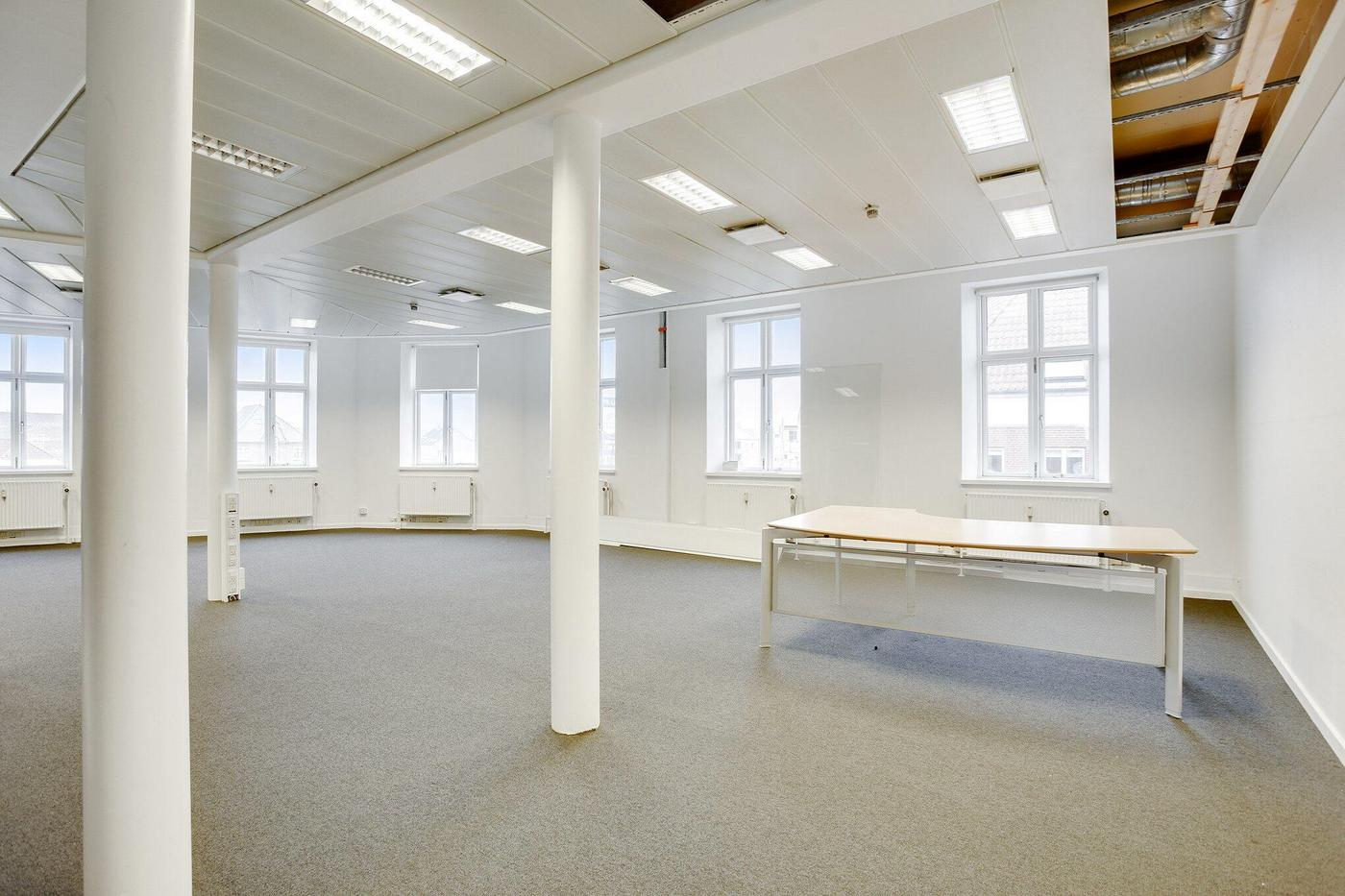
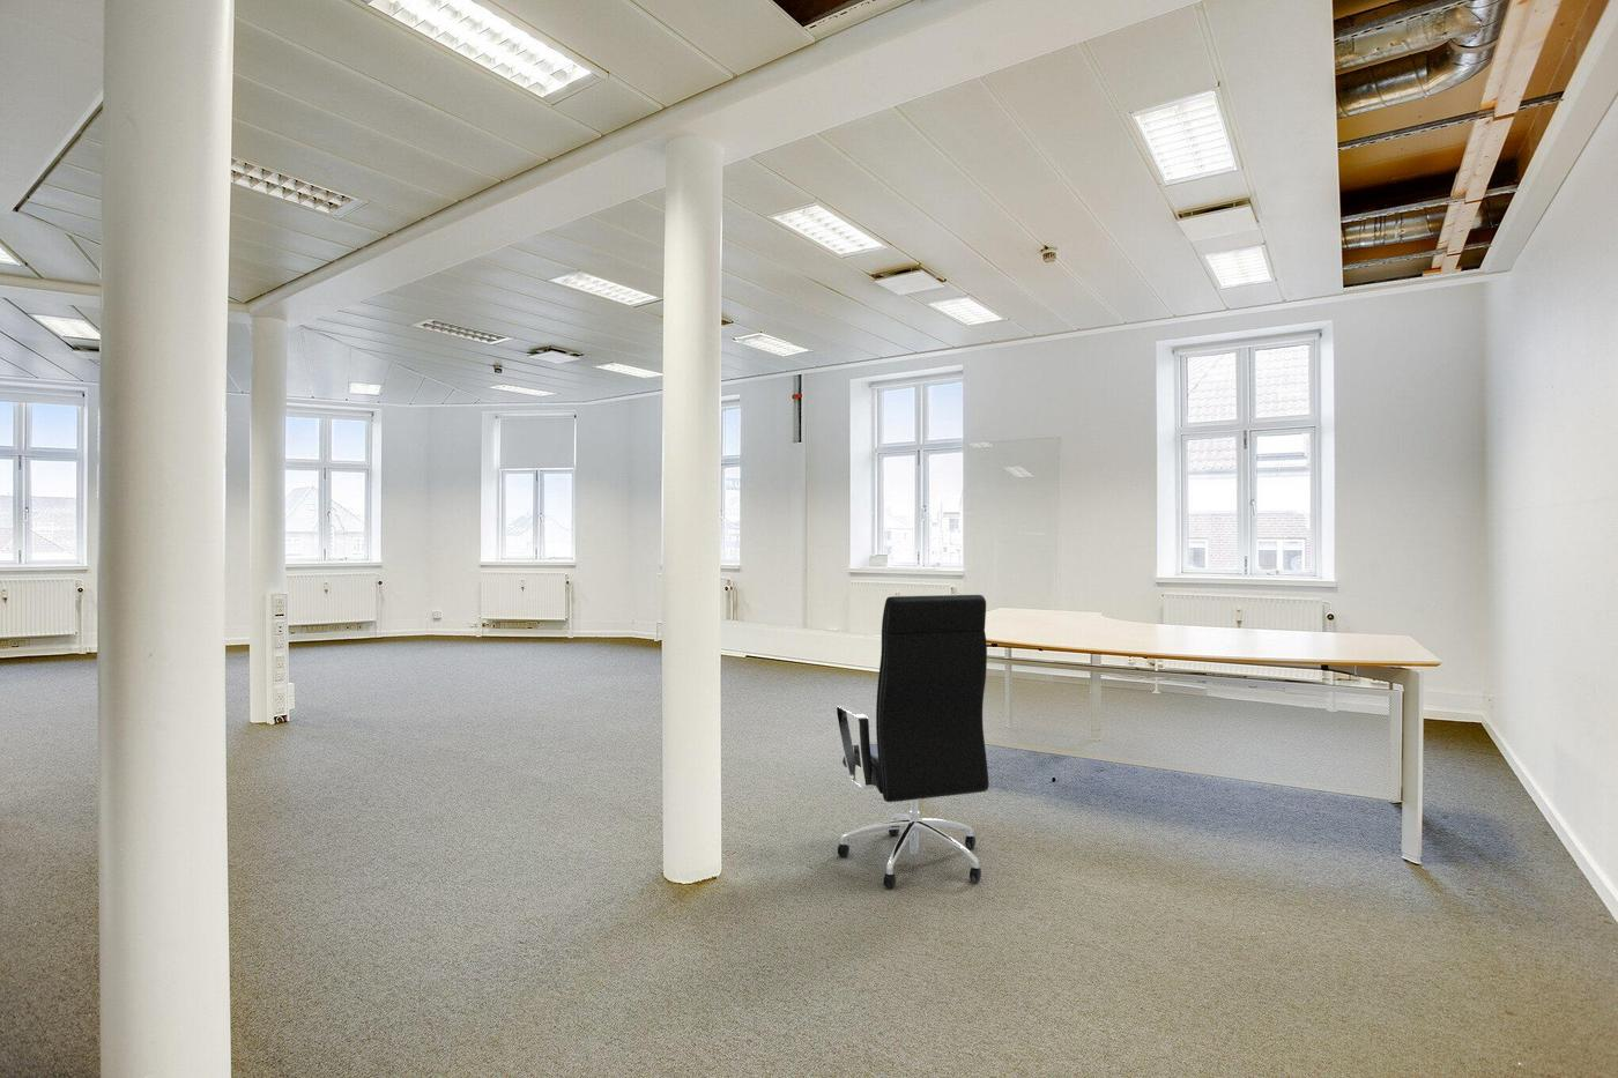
+ office chair [835,594,990,889]
